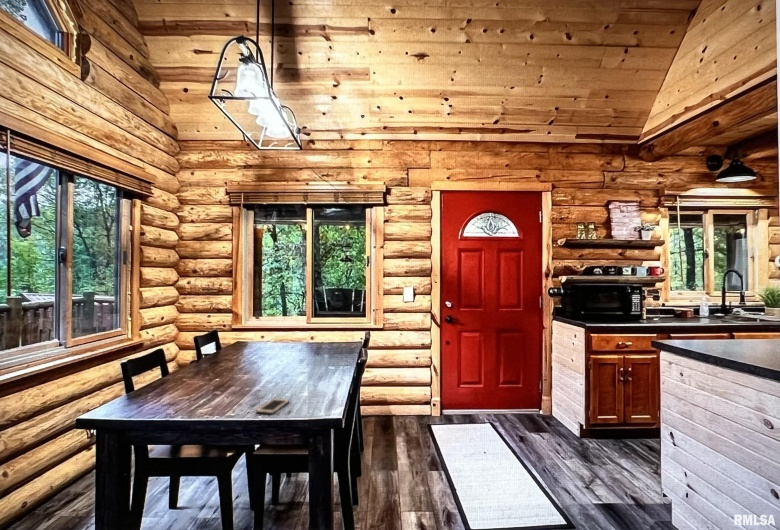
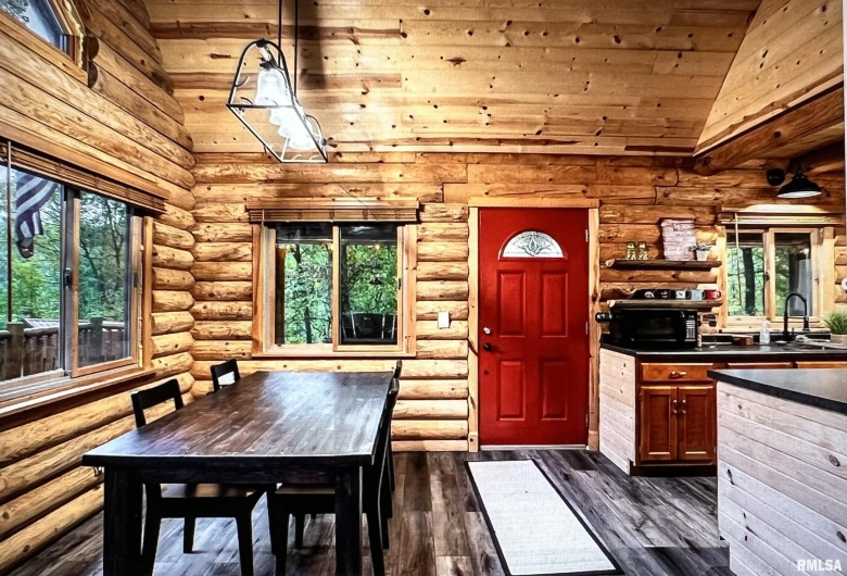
- cell phone [255,397,291,415]
